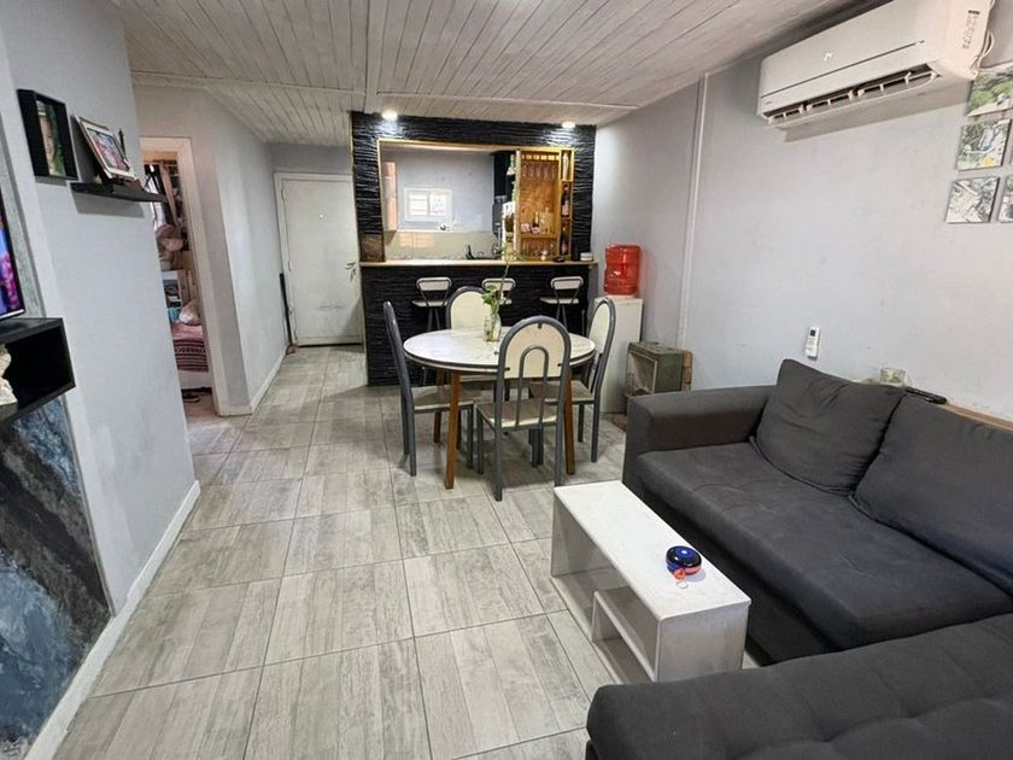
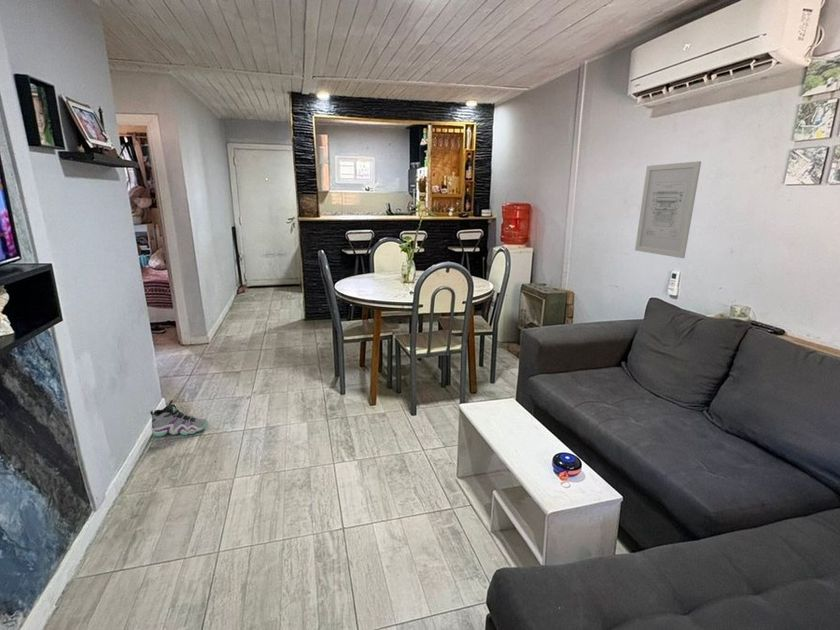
+ sneaker [149,399,209,438]
+ wall art [634,160,702,259]
